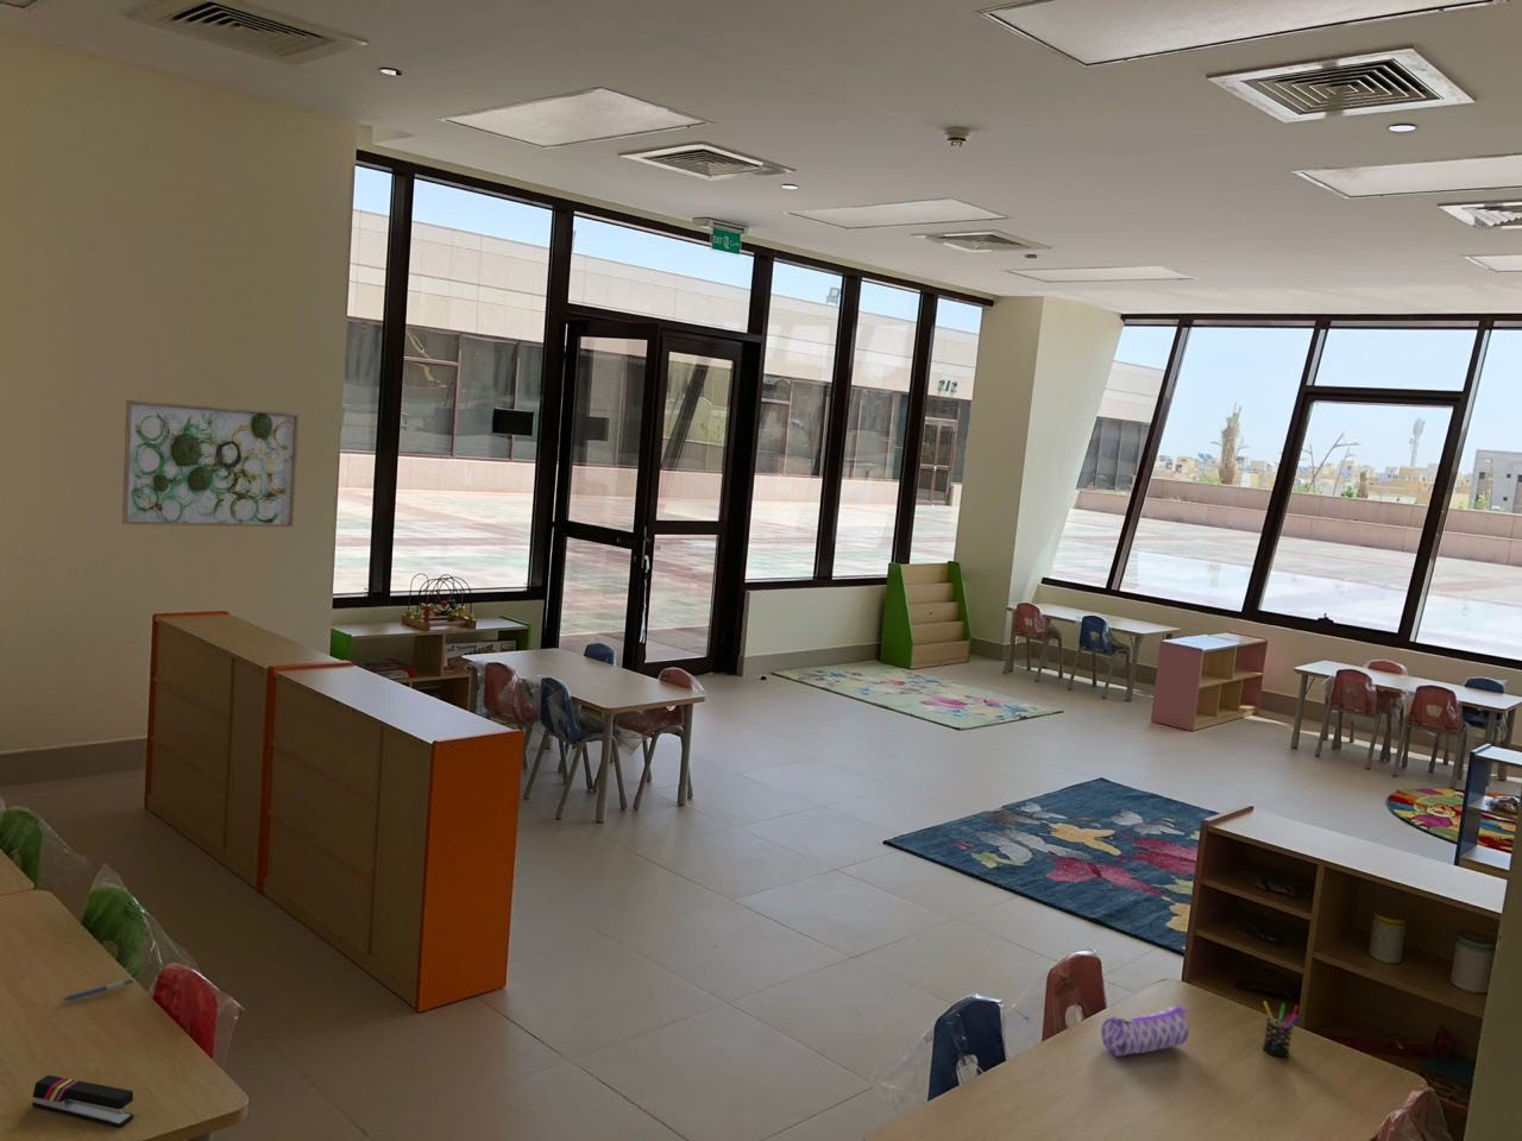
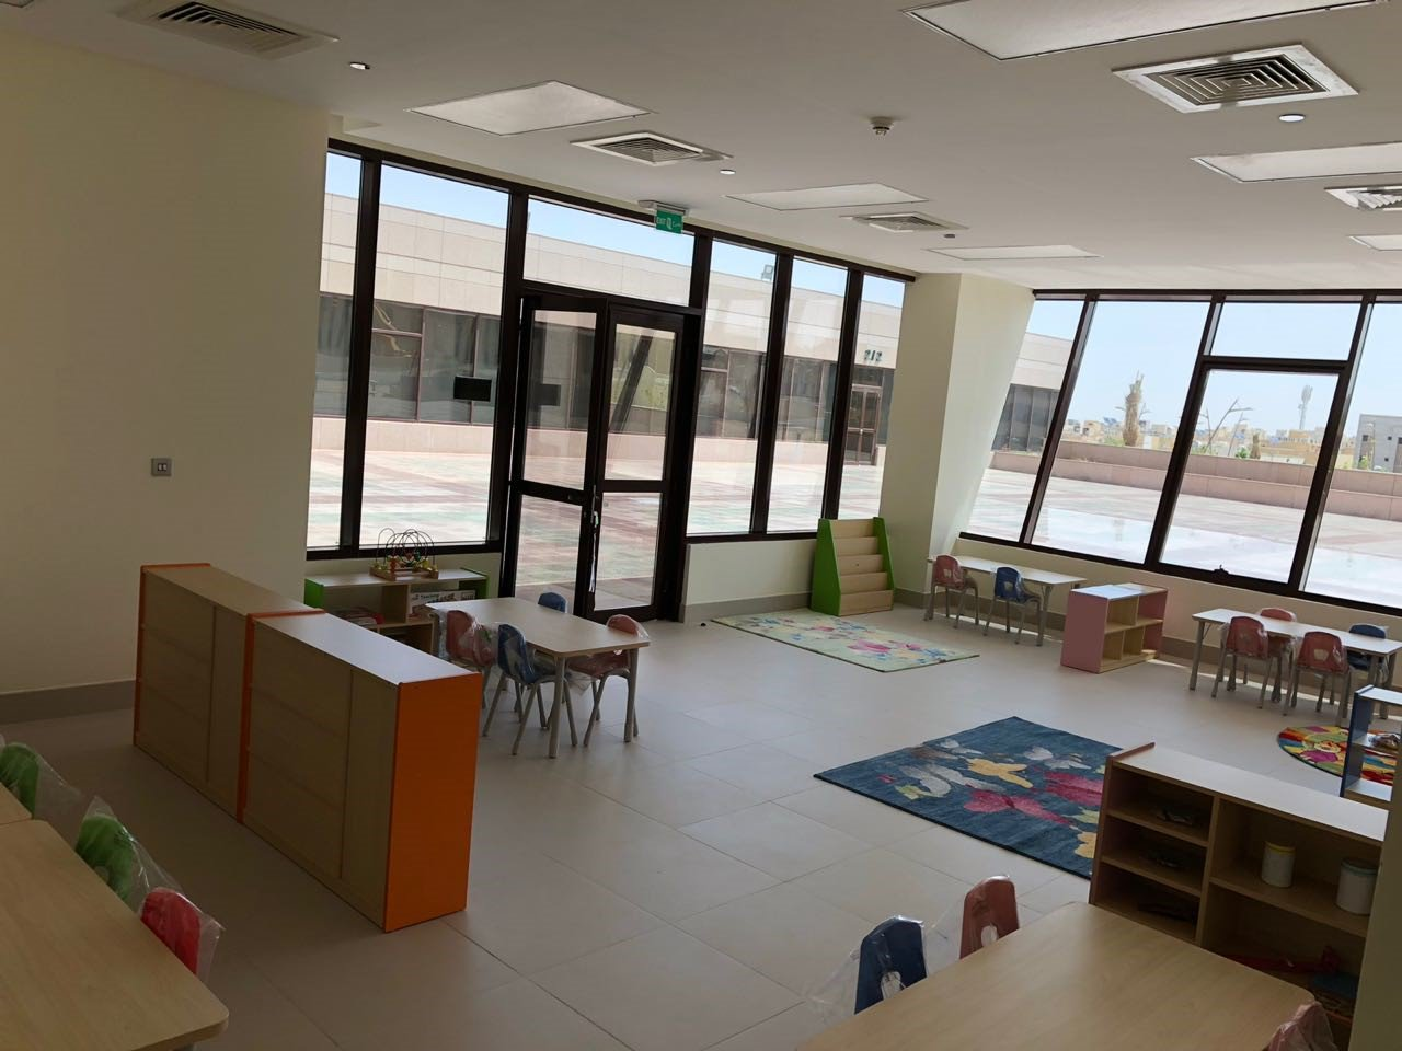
- pen [61,978,137,1002]
- wall art [121,398,300,529]
- pen holder [1262,1001,1300,1058]
- pencil case [1100,1004,1190,1058]
- stapler [31,1074,134,1128]
